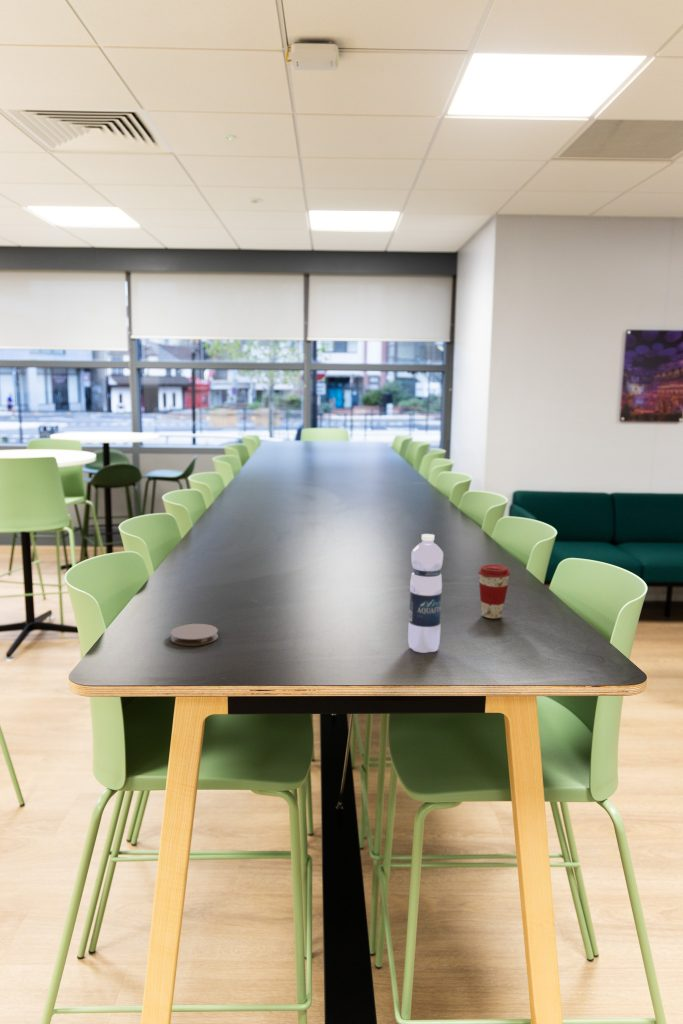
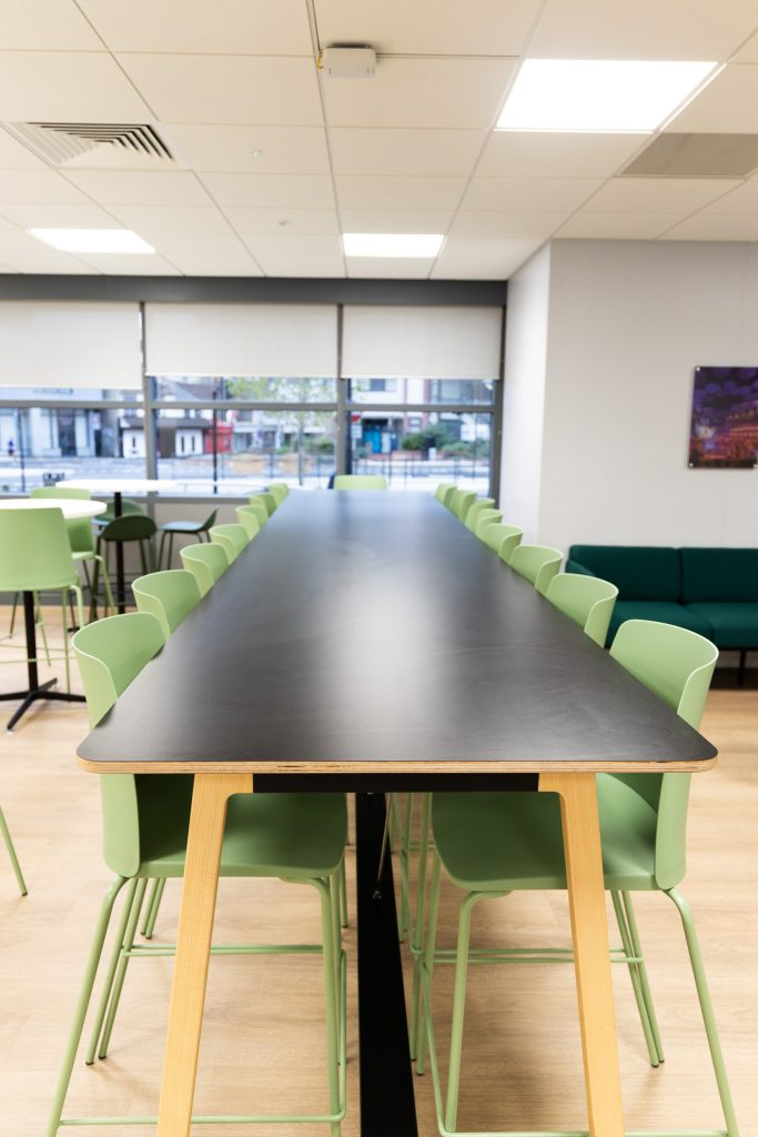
- coffee cup [477,563,511,620]
- coaster [170,623,219,647]
- water bottle [407,533,444,654]
